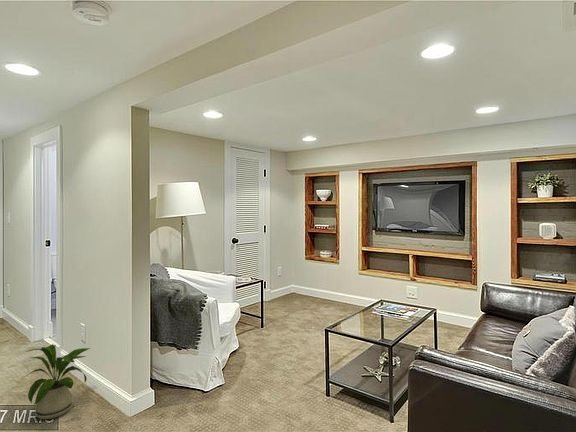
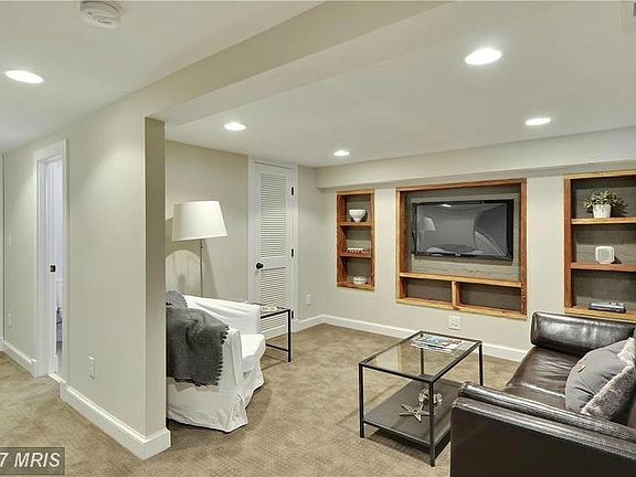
- house plant [24,343,92,420]
